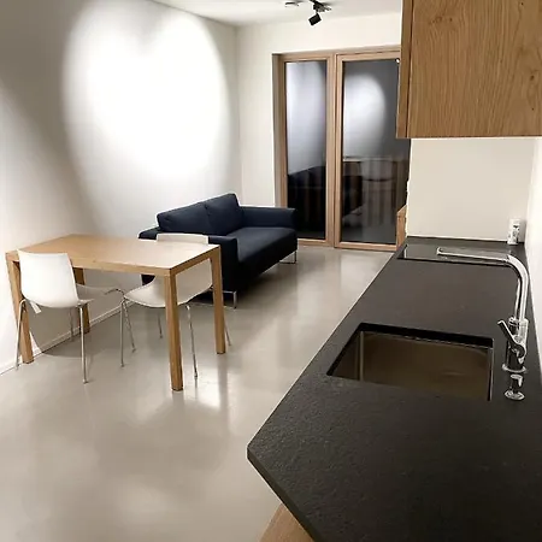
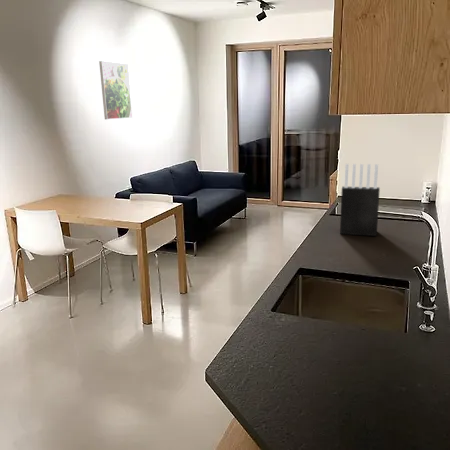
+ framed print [98,60,133,120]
+ knife block [339,163,381,237]
